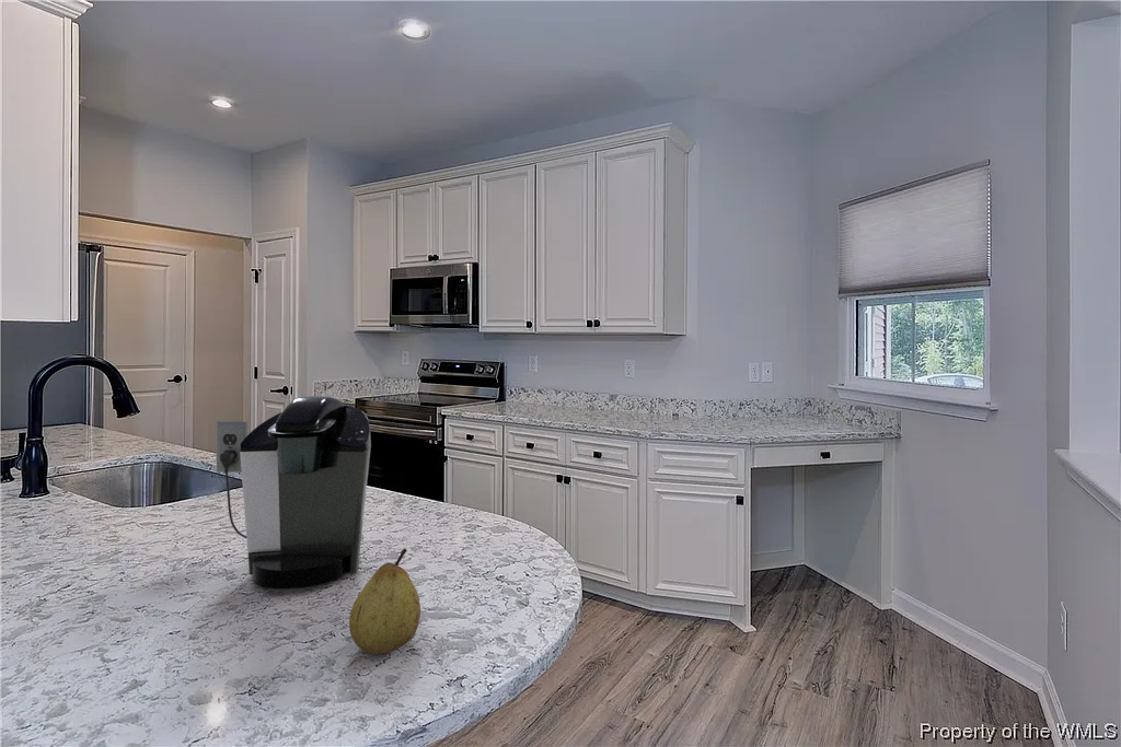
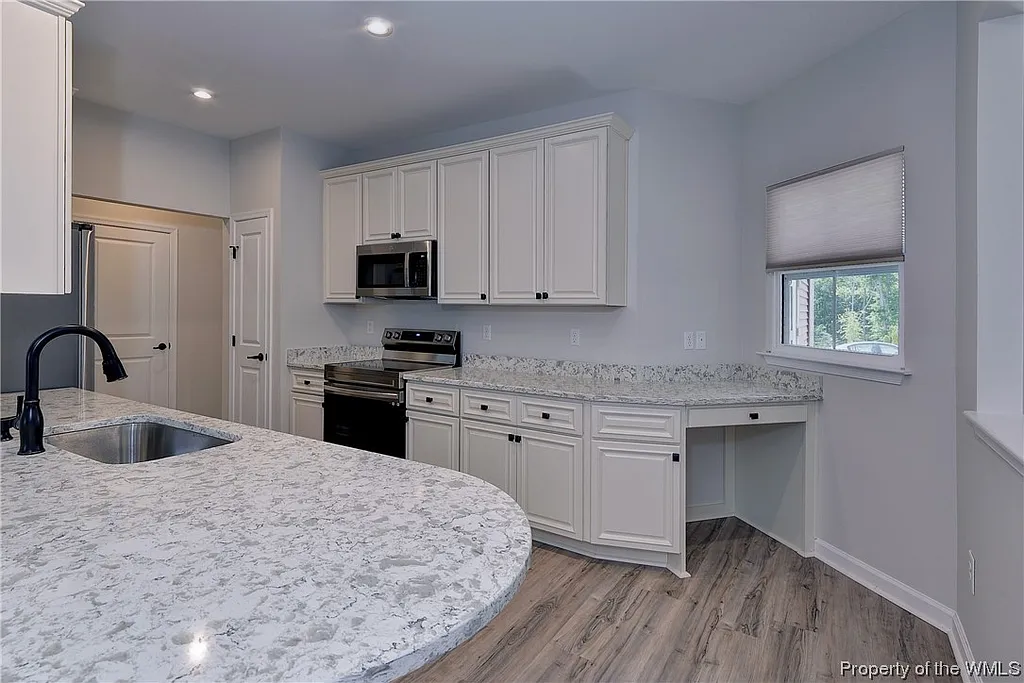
- coffee maker [215,395,372,591]
- fruit [348,548,421,655]
